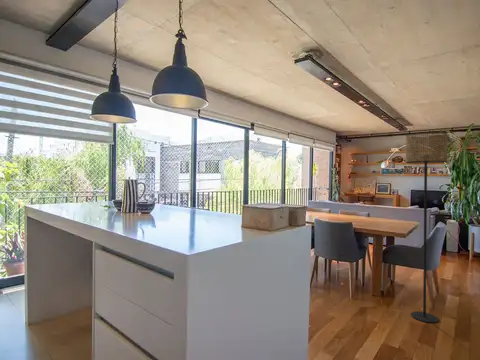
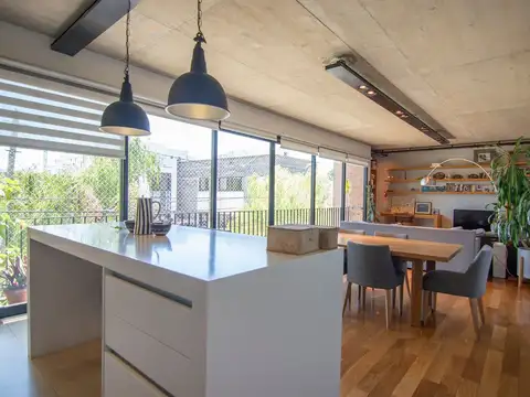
- floor lamp [405,131,449,324]
